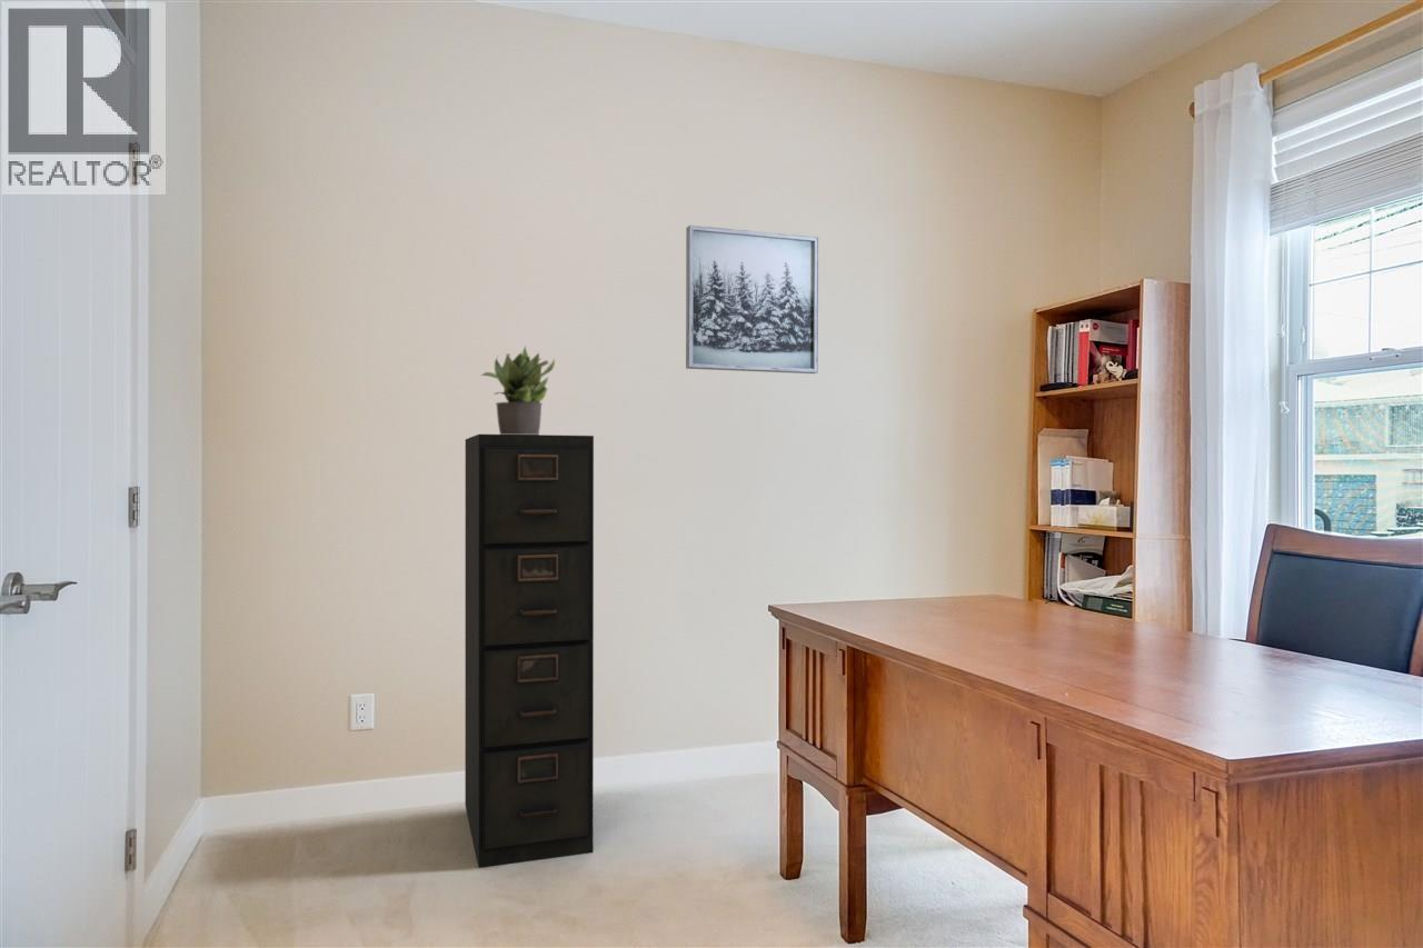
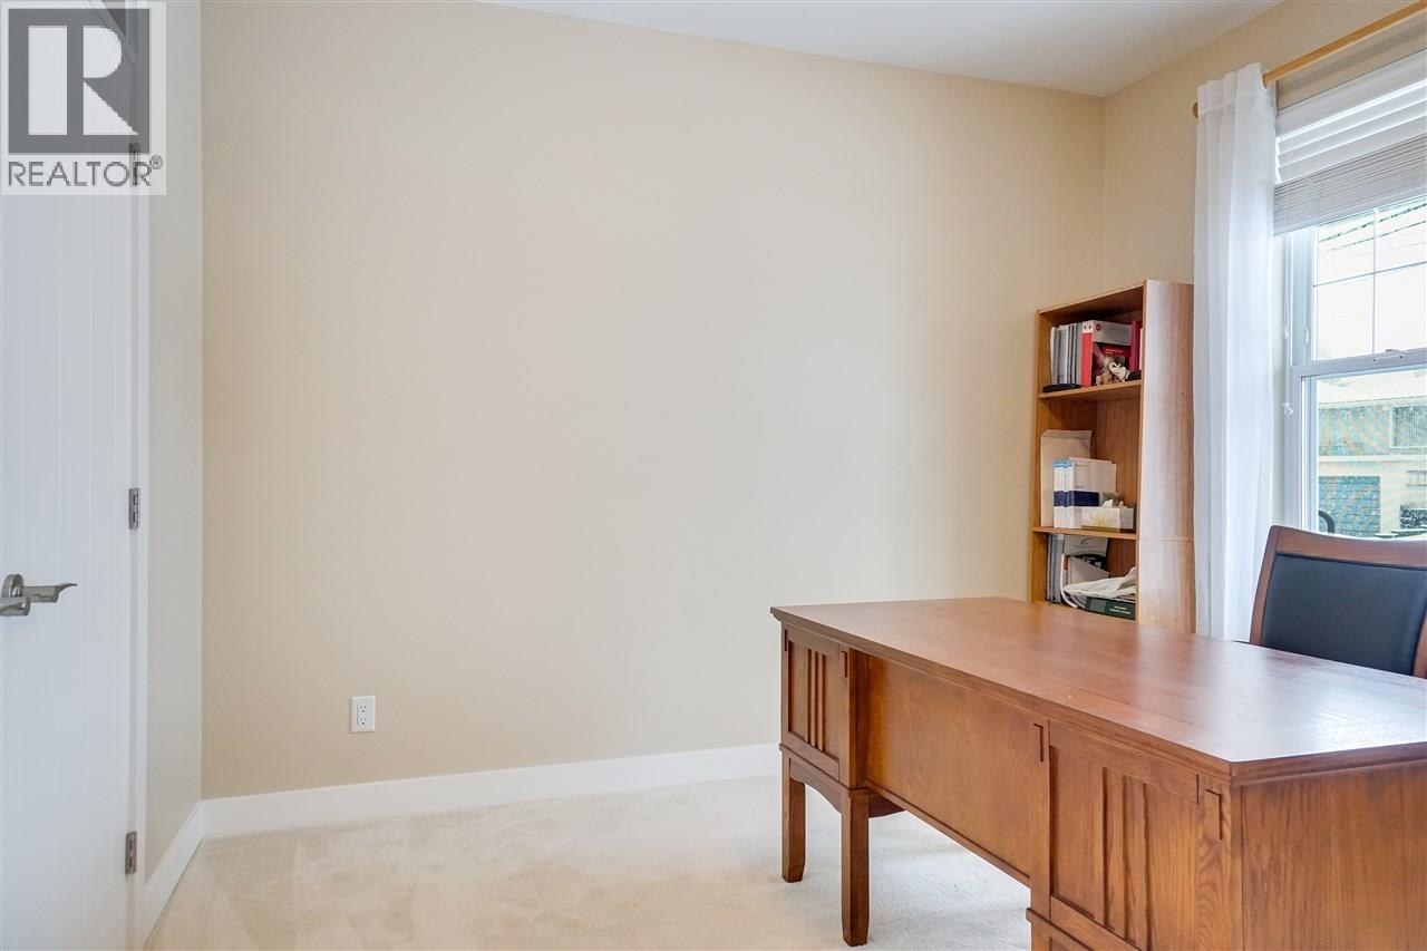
- potted plant [480,345,556,435]
- filing cabinet [464,433,595,869]
- wall art [685,224,819,375]
